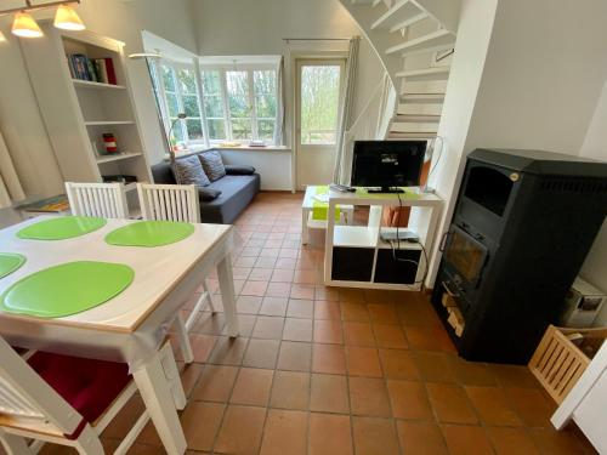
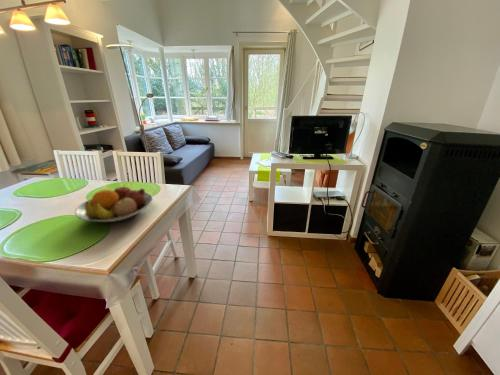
+ fruit bowl [74,183,154,223]
